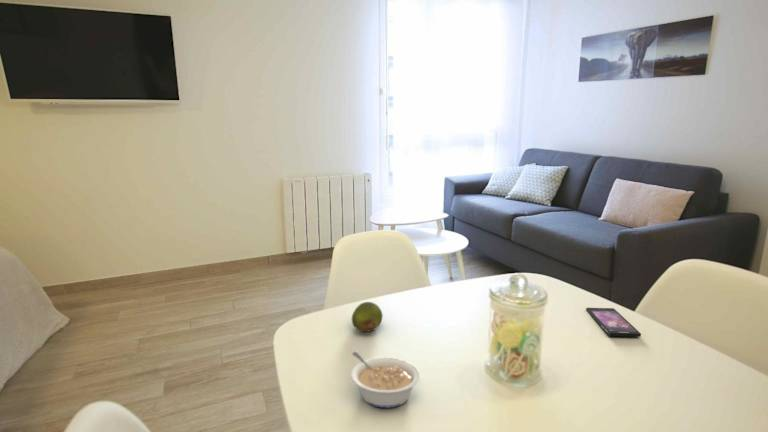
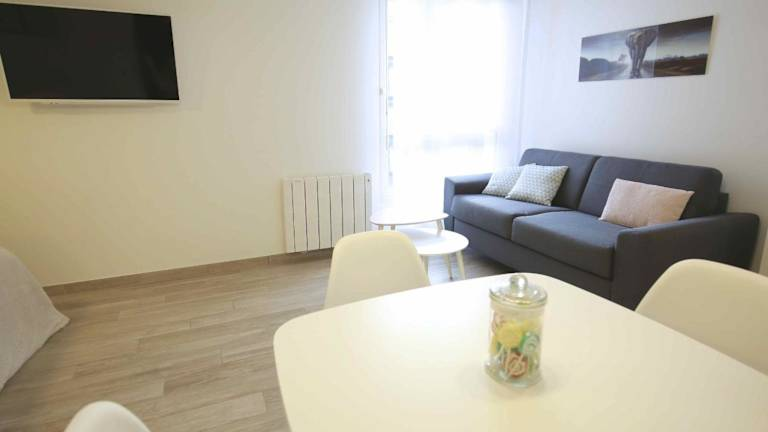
- smartphone [585,307,642,338]
- legume [350,350,421,409]
- fruit [351,301,384,333]
